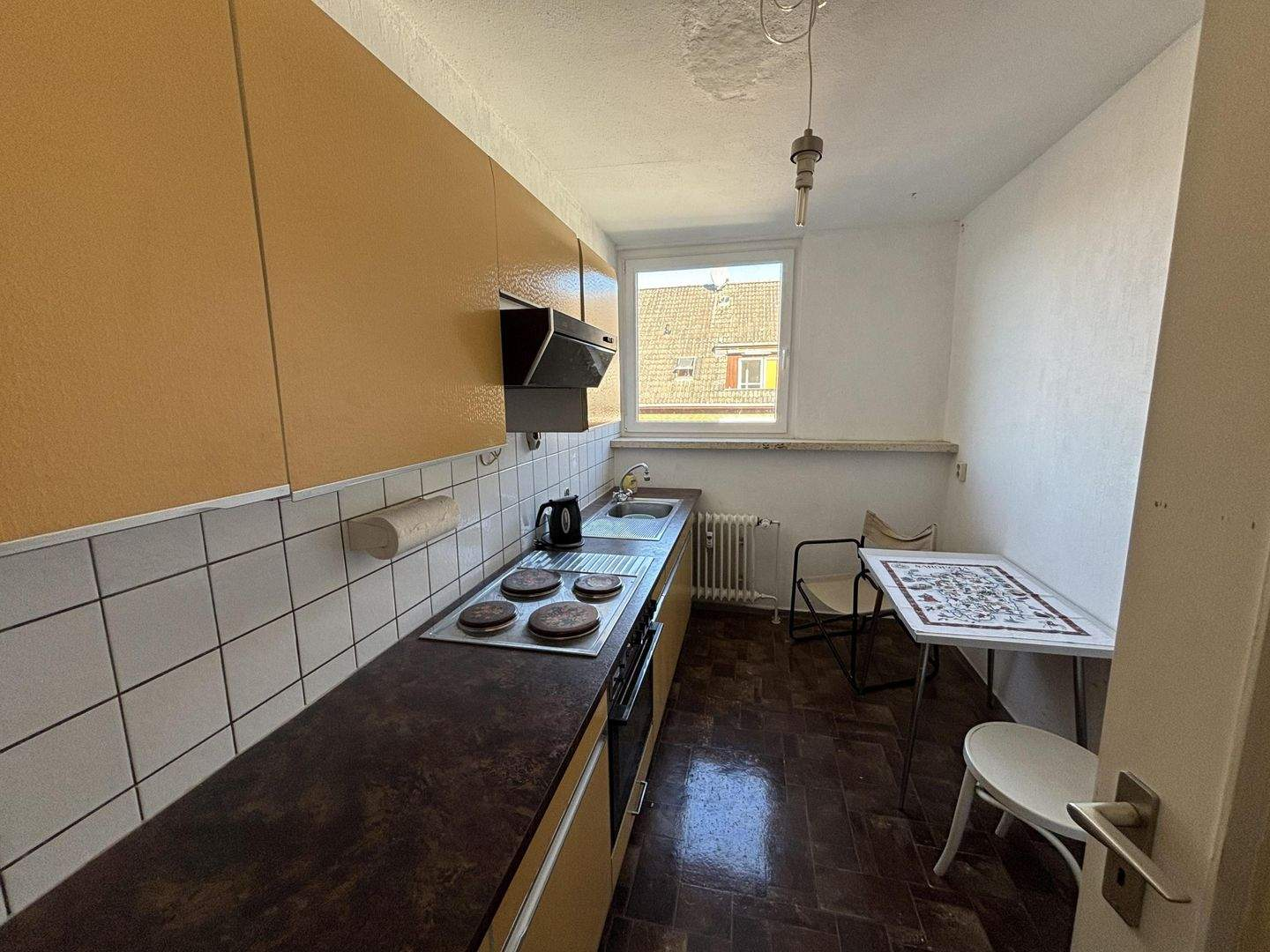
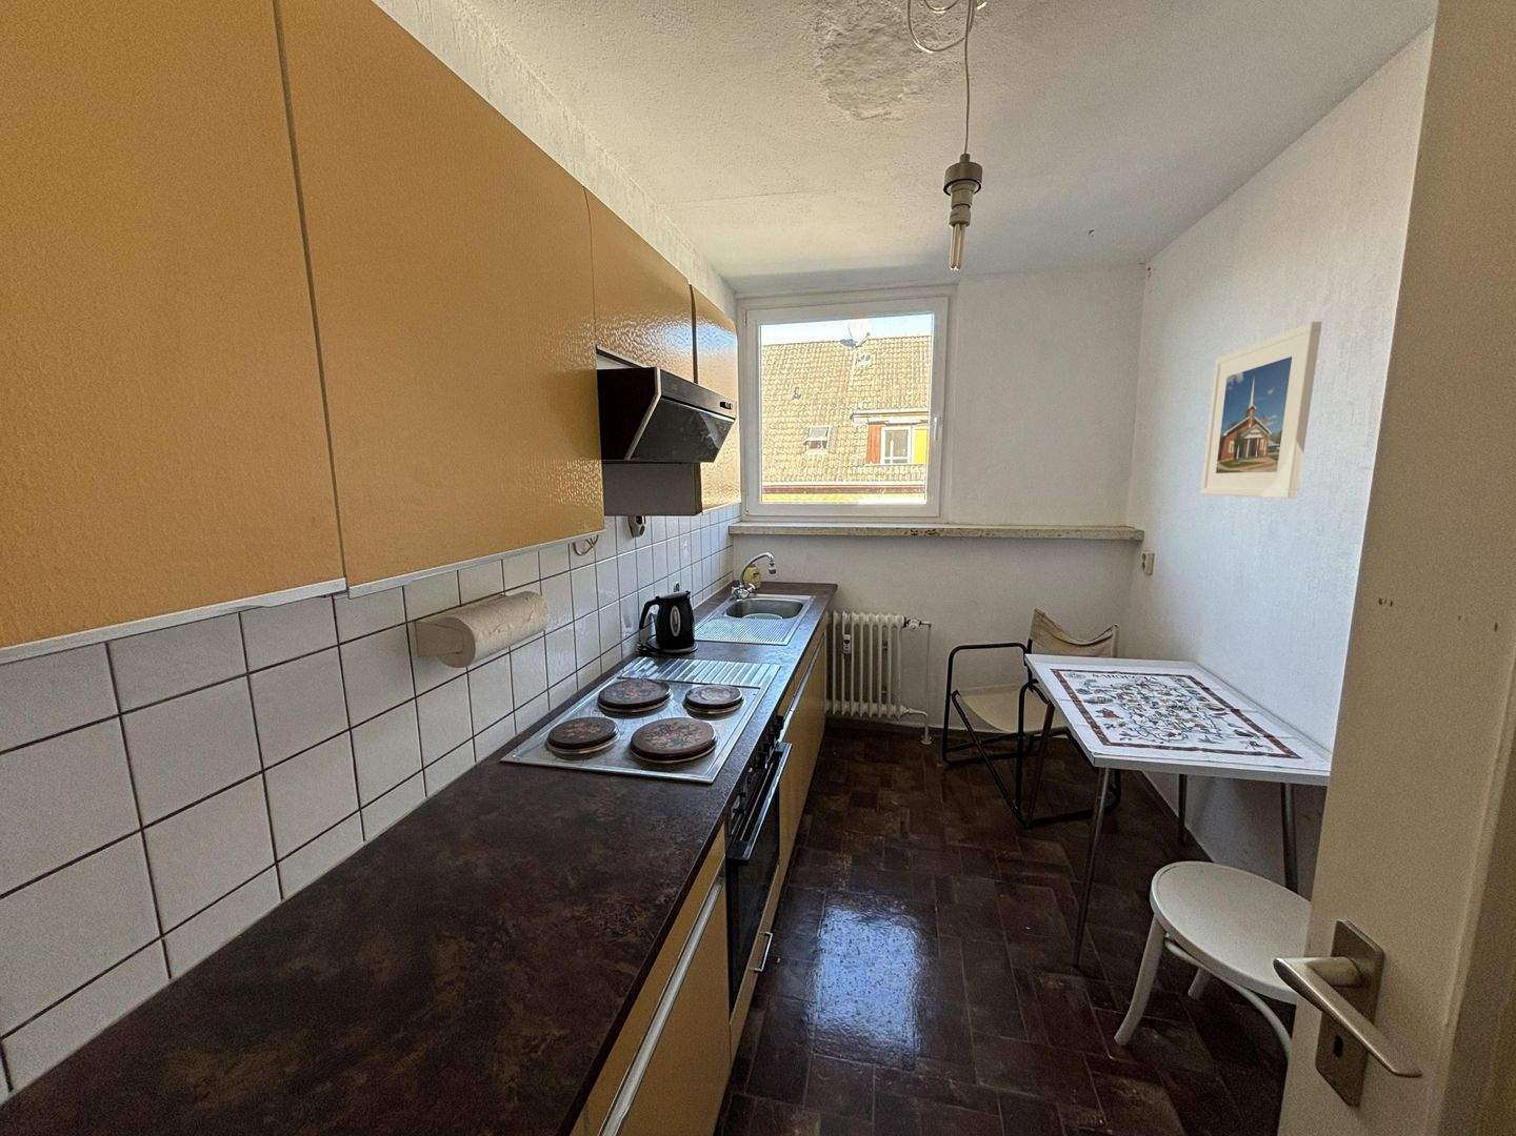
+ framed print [1200,321,1323,500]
